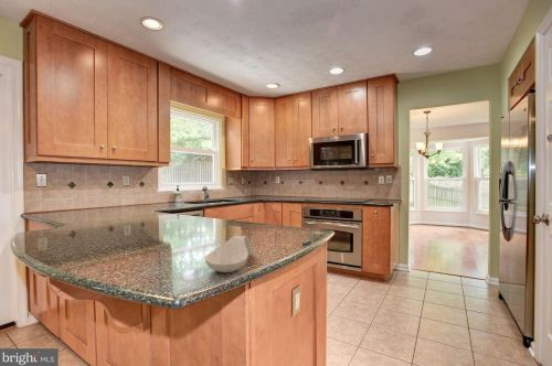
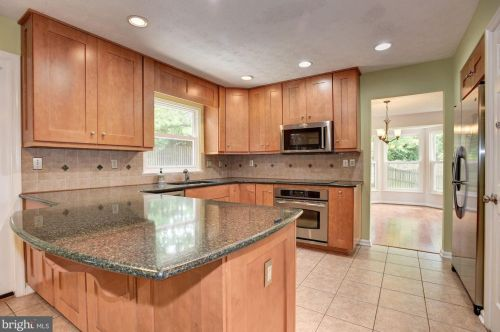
- spoon rest [204,235,253,273]
